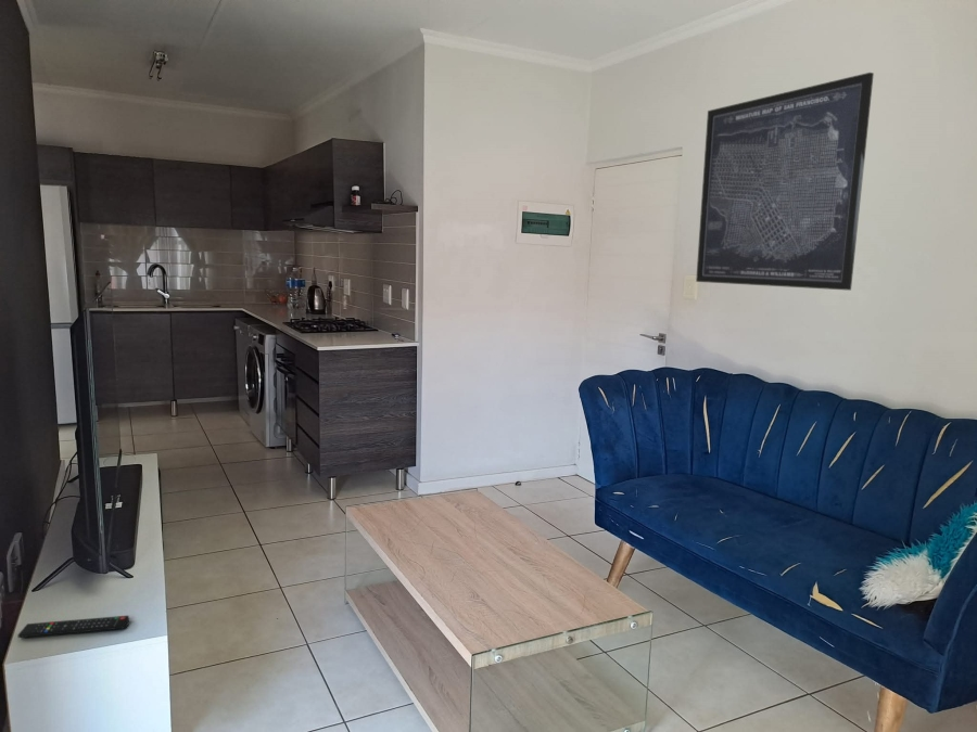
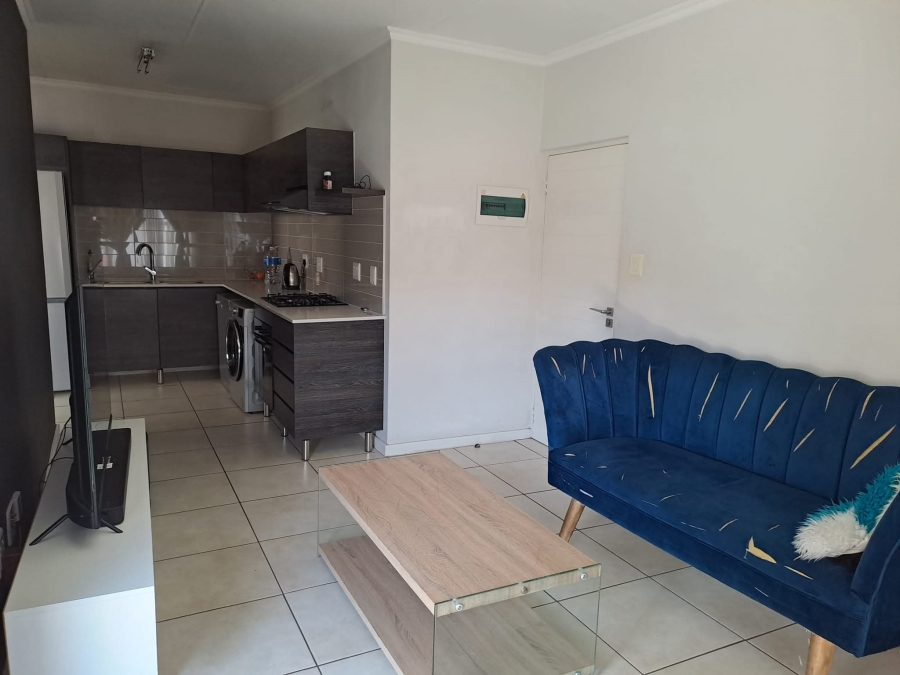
- wall art [695,72,875,292]
- remote control [17,615,130,639]
